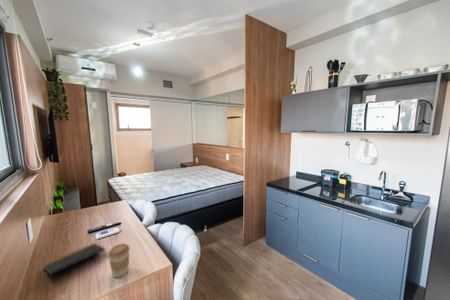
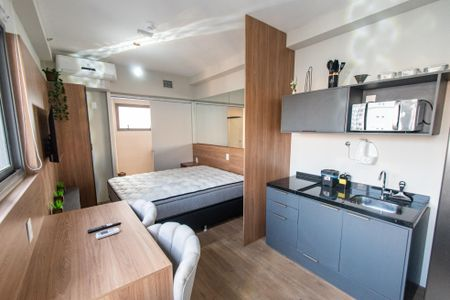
- notepad [42,242,107,276]
- coffee cup [107,243,131,278]
